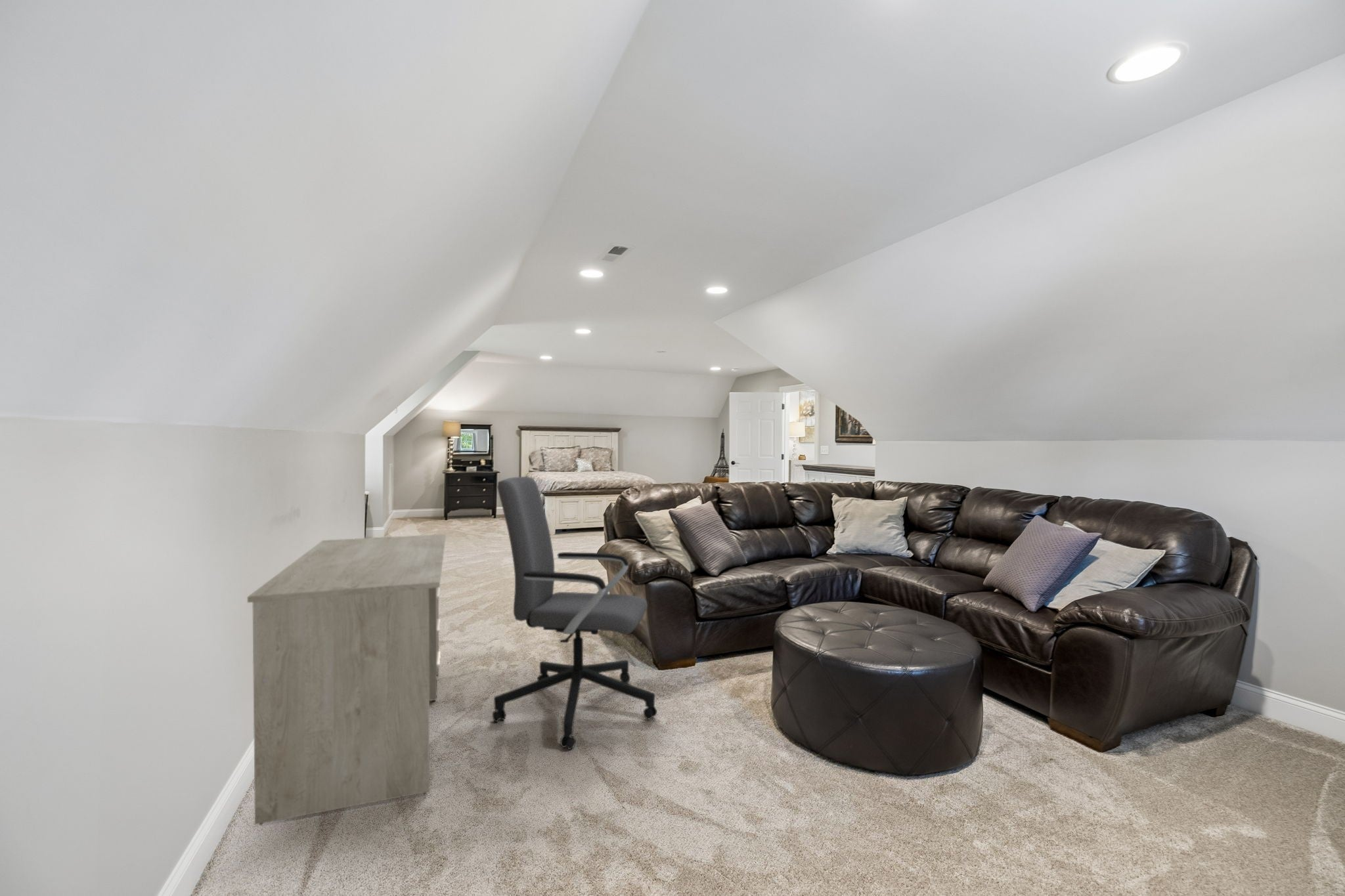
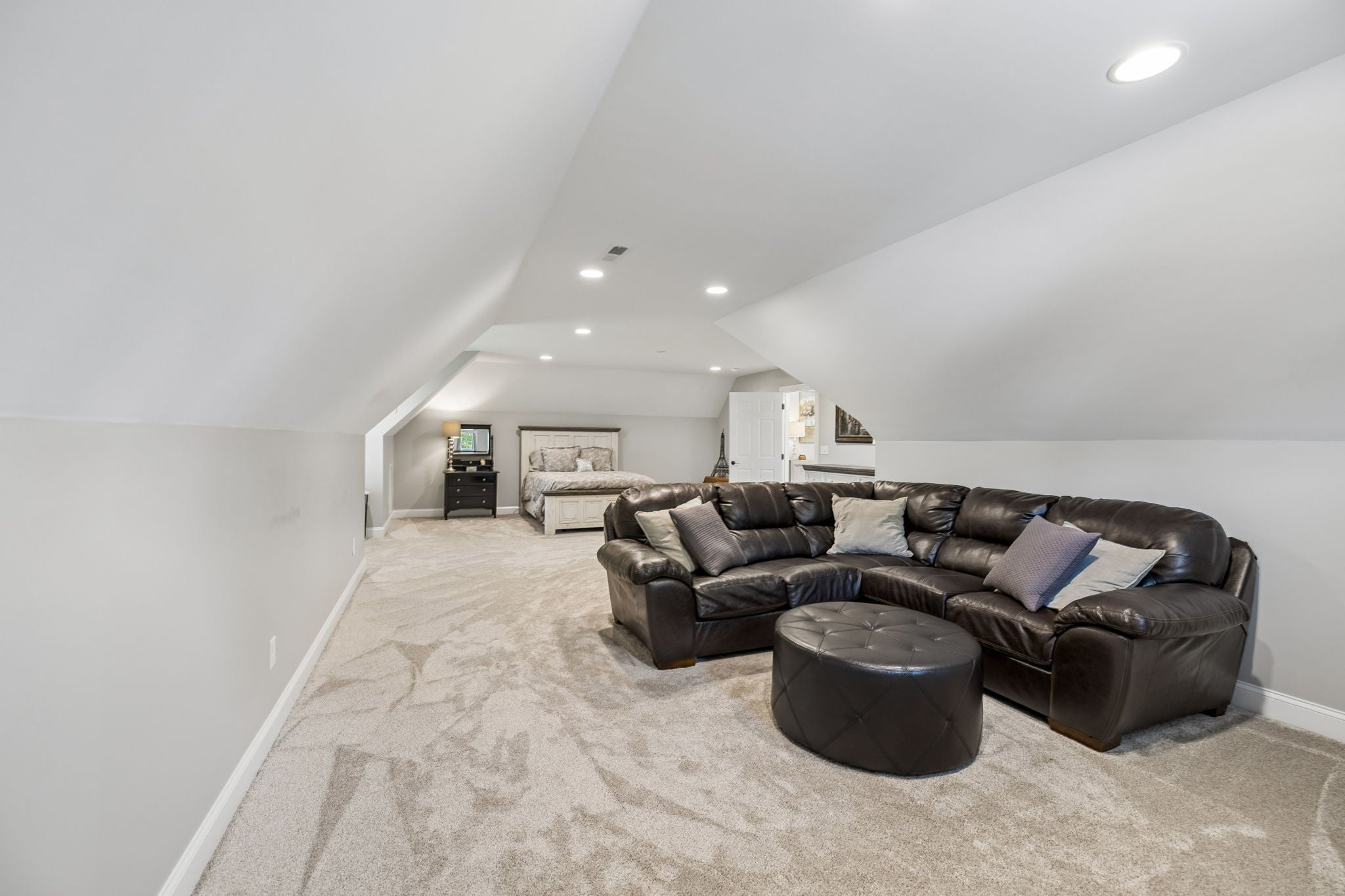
- desk [247,534,447,826]
- office chair [492,476,657,750]
